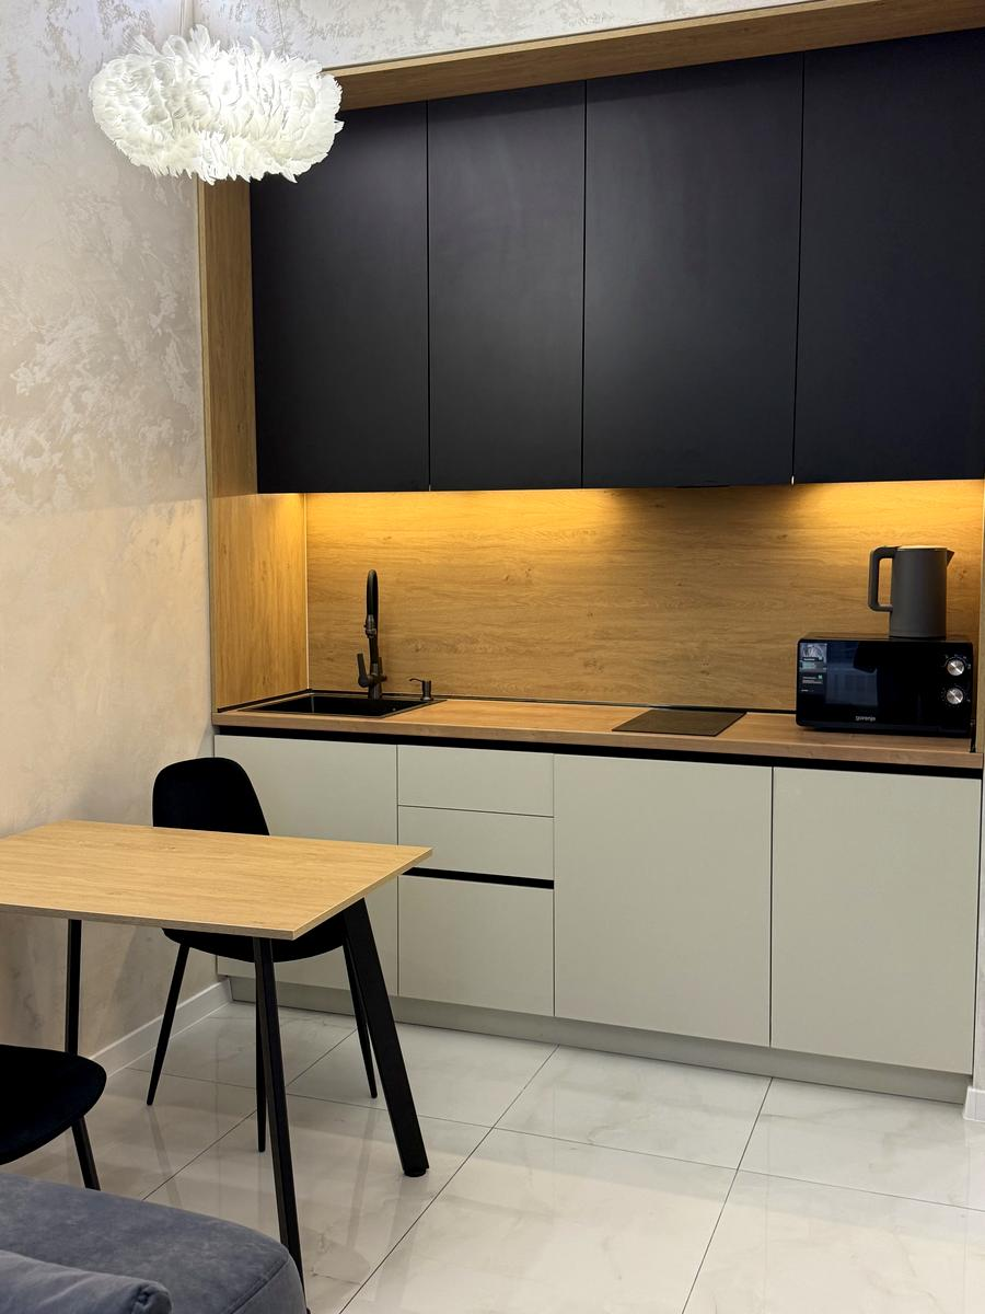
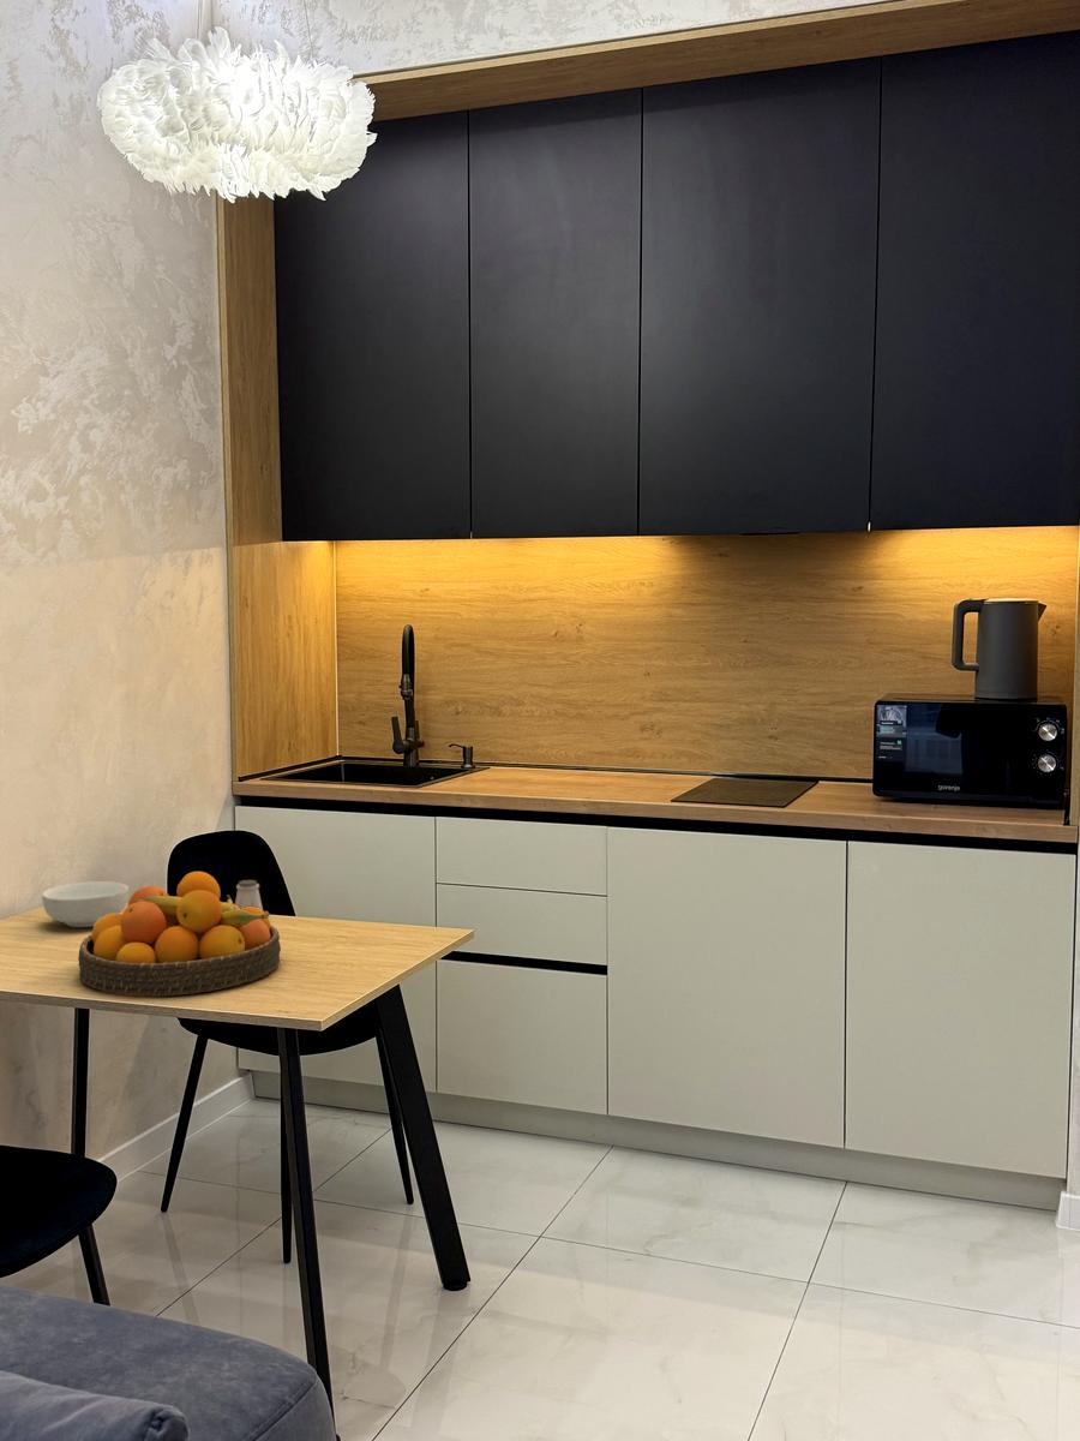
+ saltshaker [234,879,264,911]
+ fruit bowl [77,871,282,998]
+ cereal bowl [41,880,130,928]
